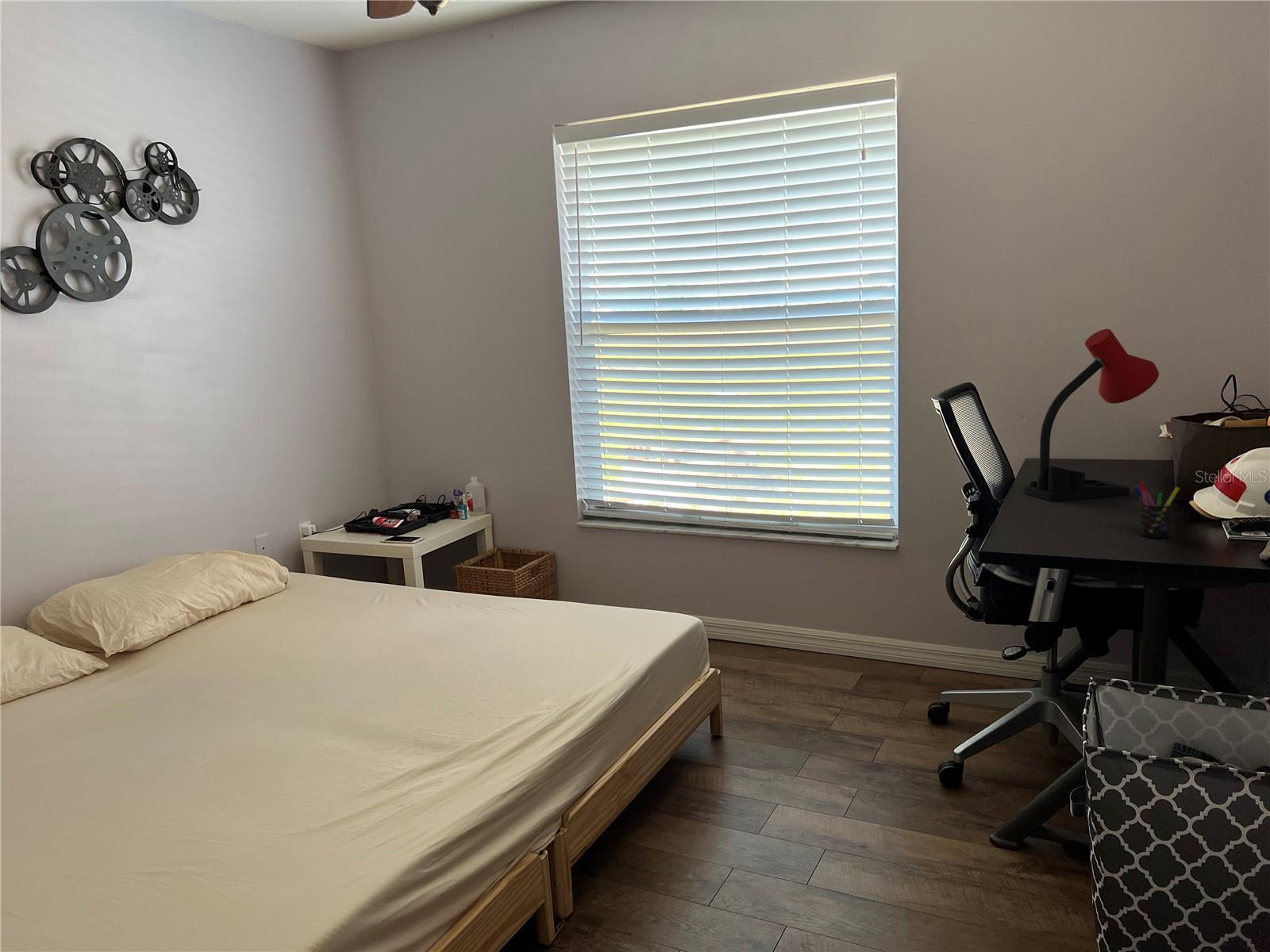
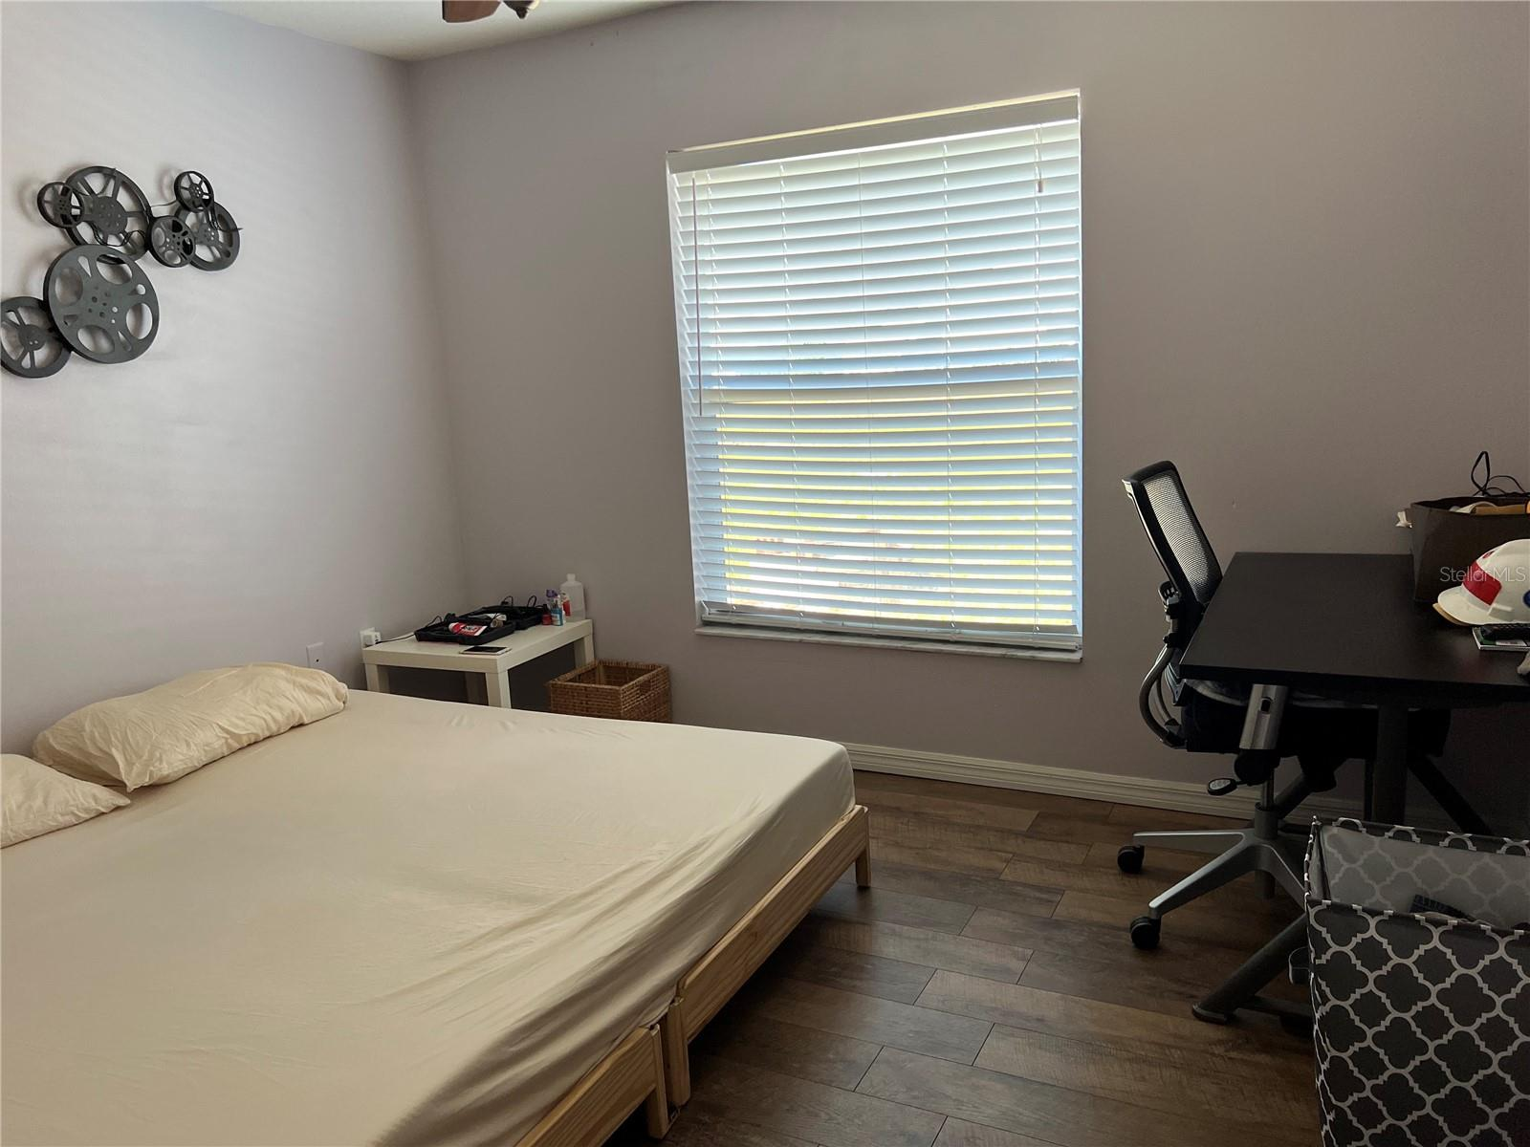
- desk lamp [1023,328,1160,501]
- pen holder [1133,480,1180,539]
